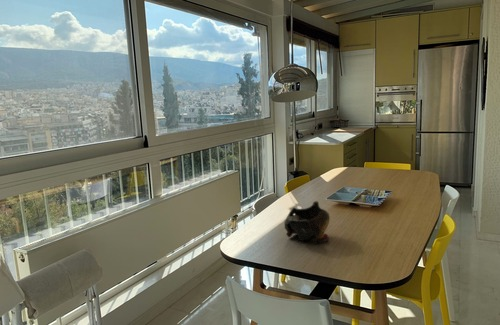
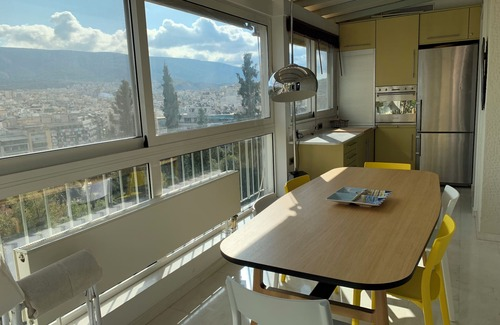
- decorative bowl [283,200,331,244]
